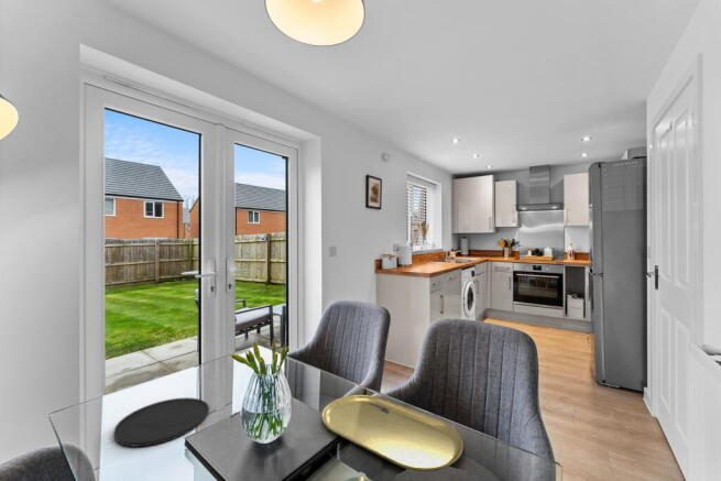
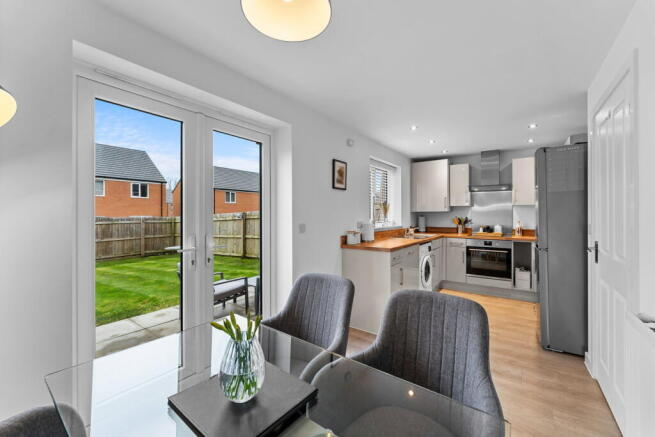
- plate [113,396,210,448]
- placemat [321,394,465,472]
